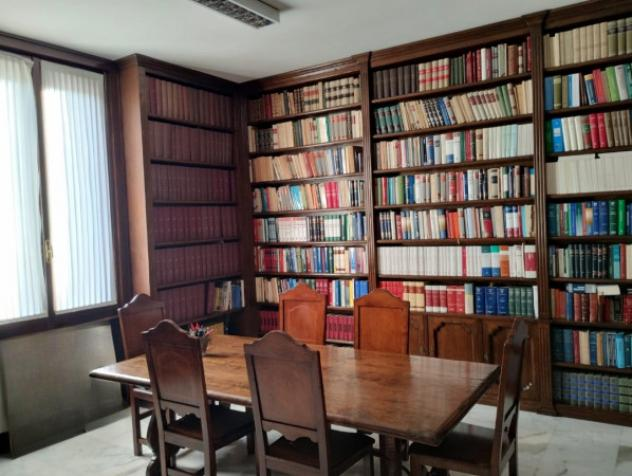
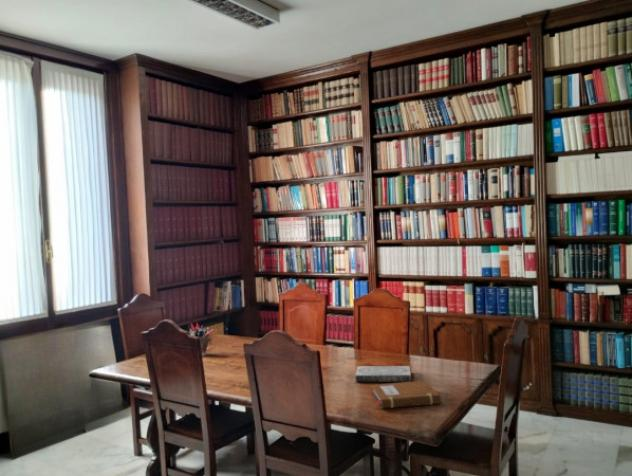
+ book [354,365,412,383]
+ notebook [370,380,442,409]
